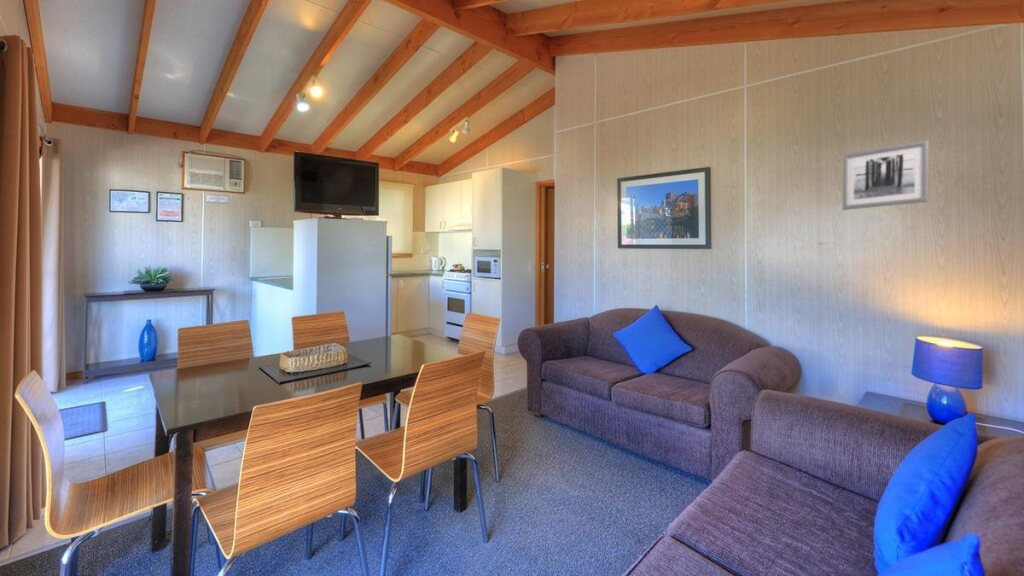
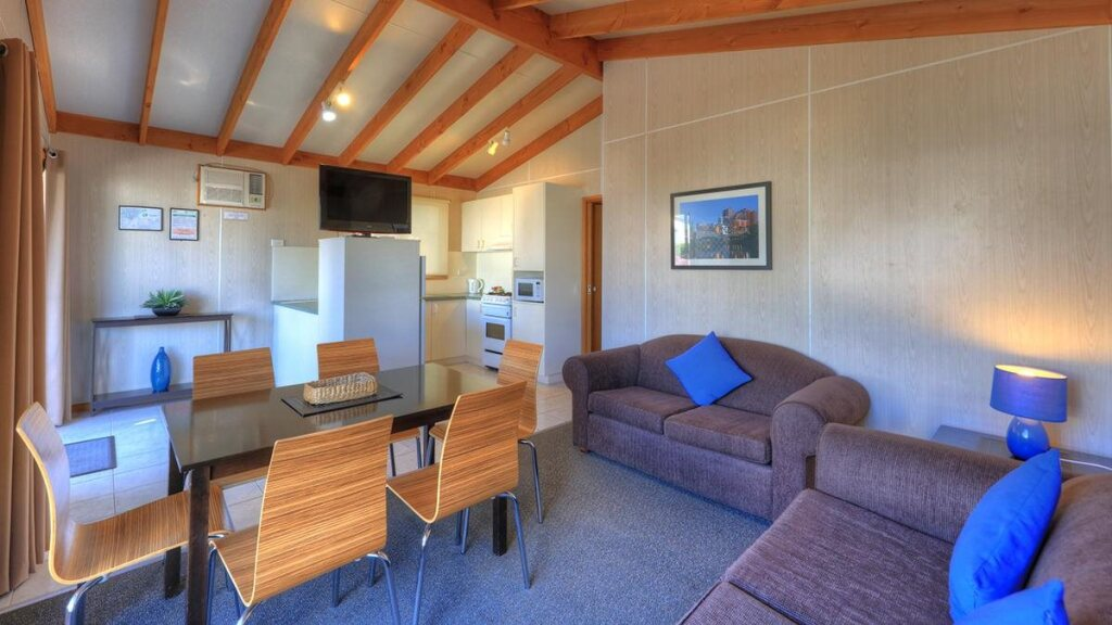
- wall art [841,139,930,211]
